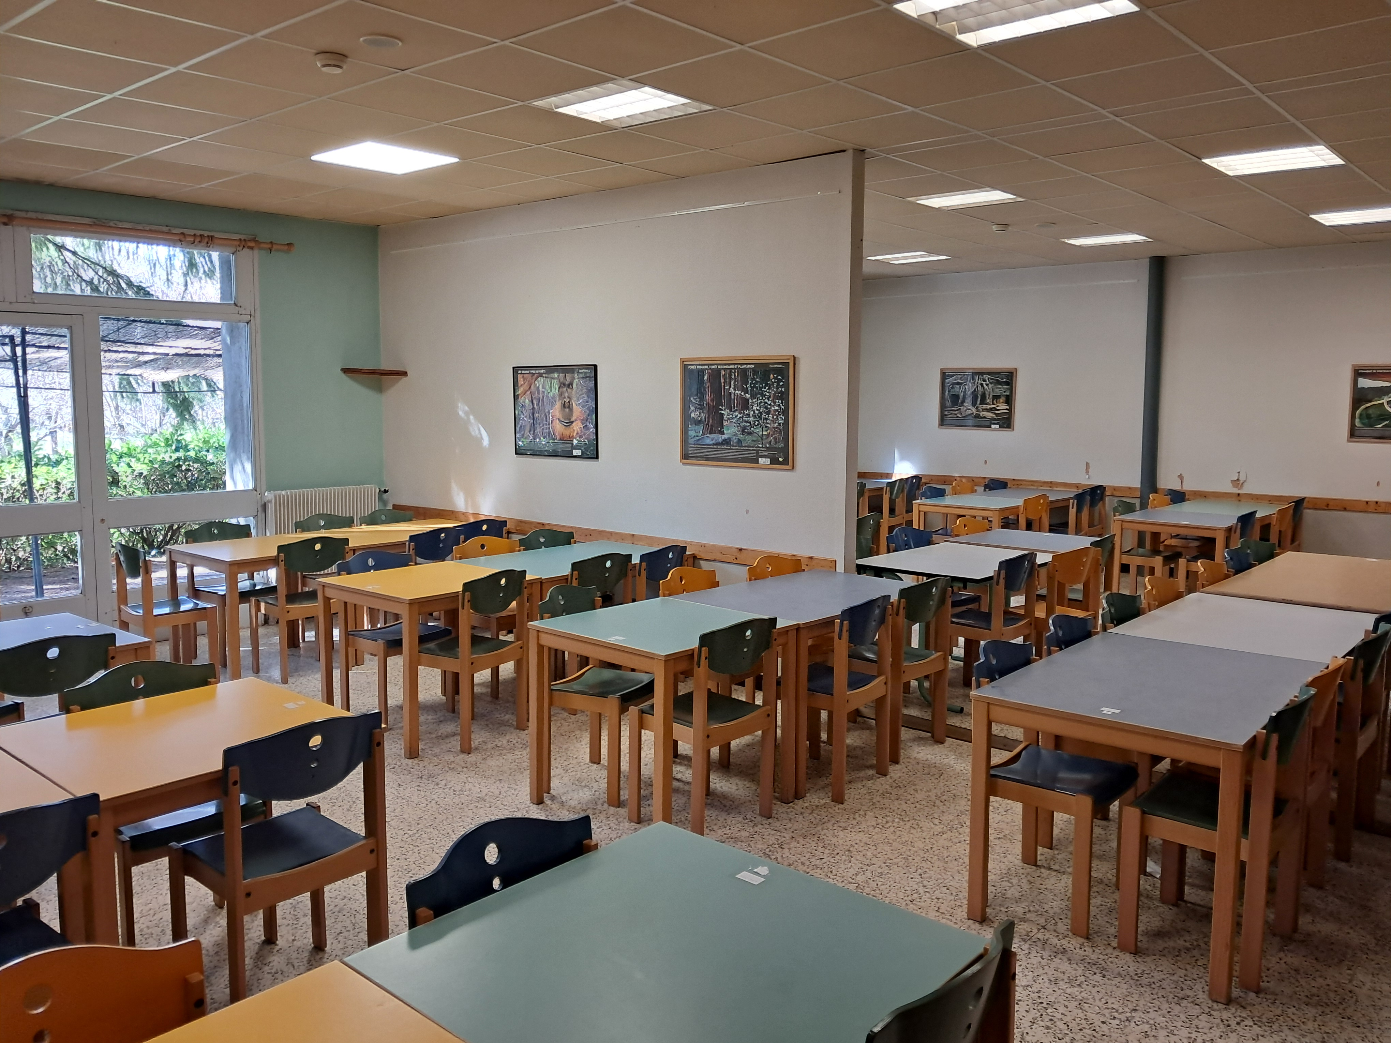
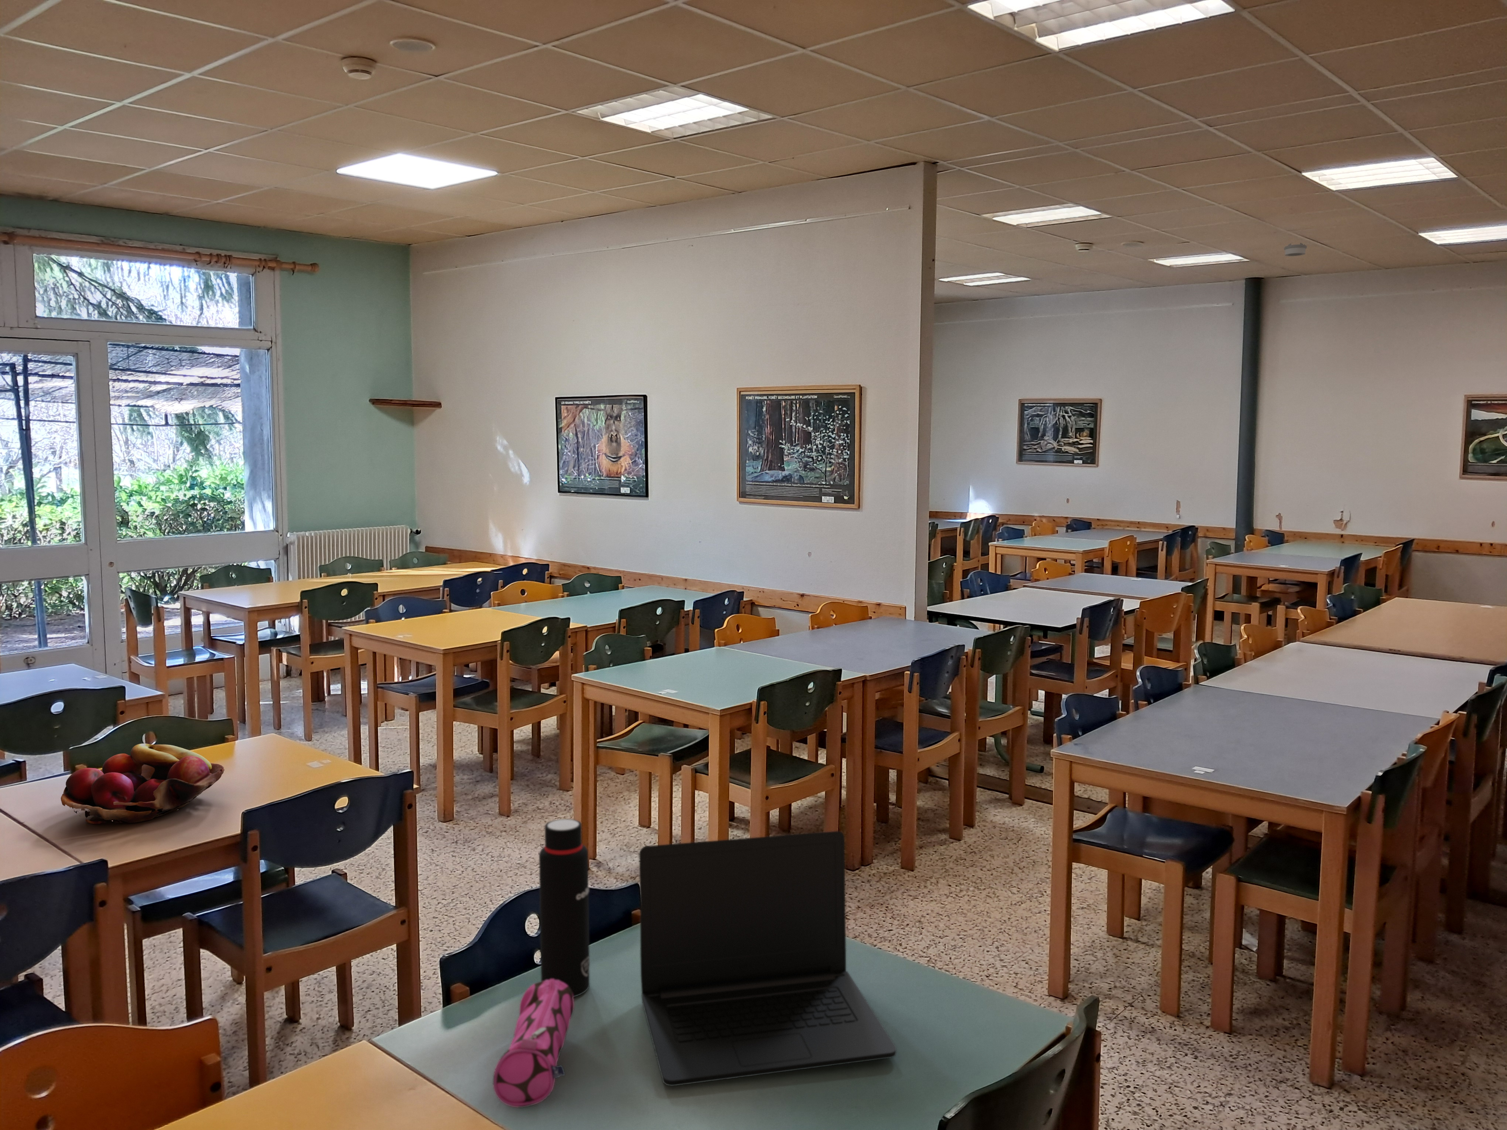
+ laptop [638,831,897,1086]
+ water bottle [539,819,590,997]
+ pencil case [492,979,574,1107]
+ smoke detector [1284,242,1308,256]
+ fruit basket [61,743,225,824]
